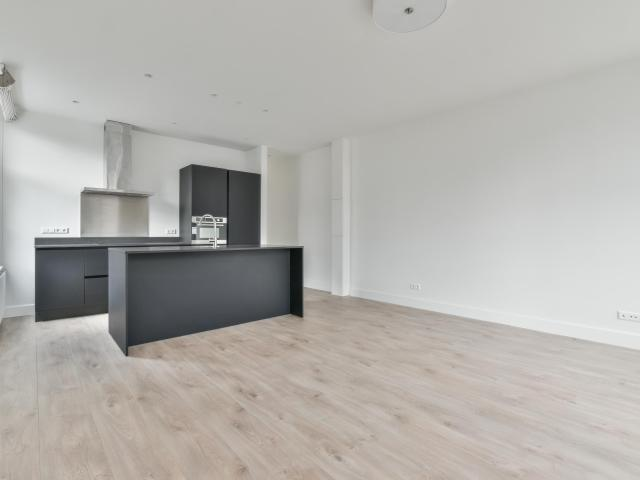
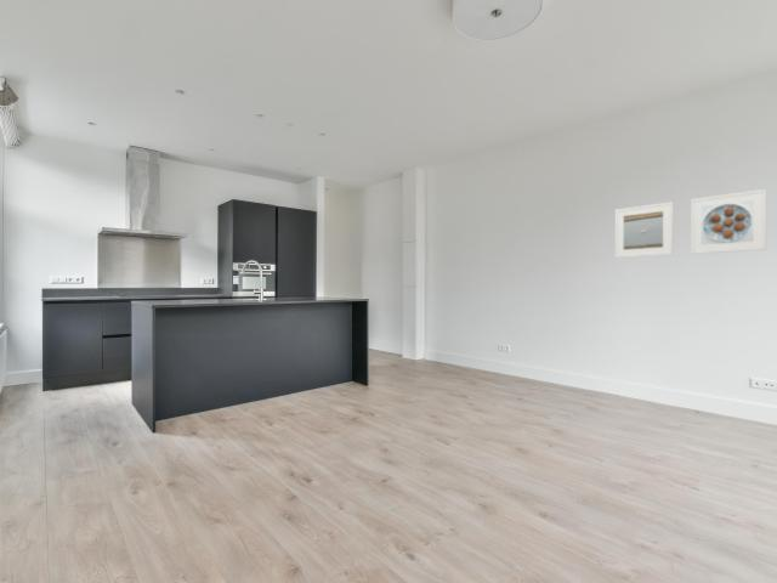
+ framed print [614,200,675,259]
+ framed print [690,188,767,255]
